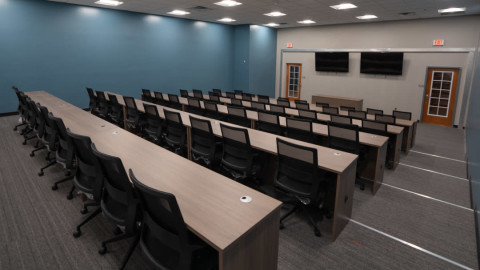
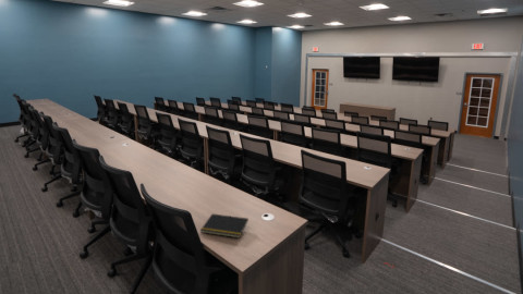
+ notepad [199,212,250,240]
